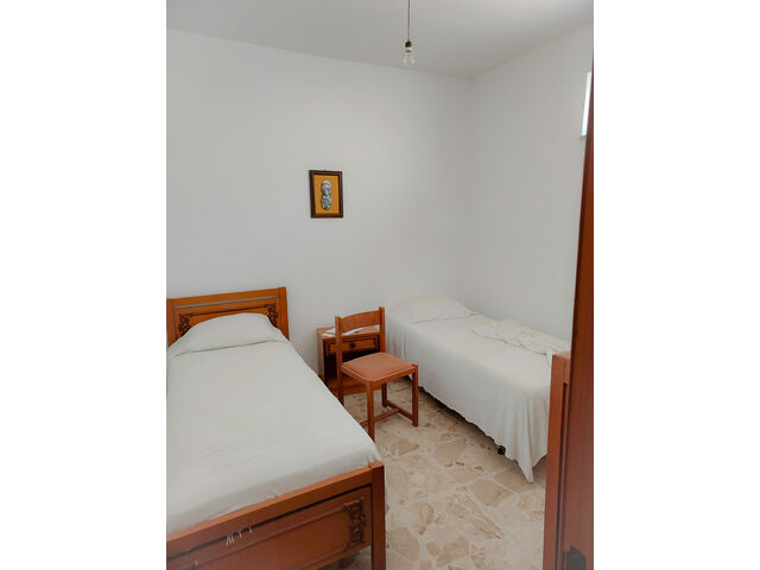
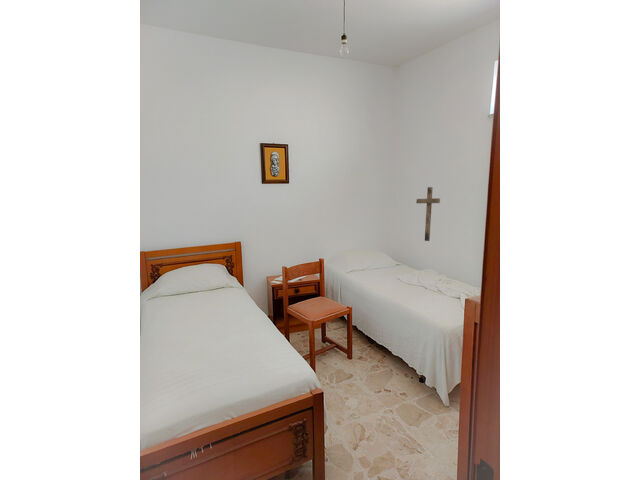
+ crucifix [415,186,441,242]
